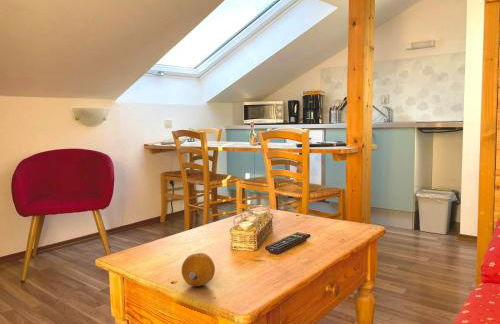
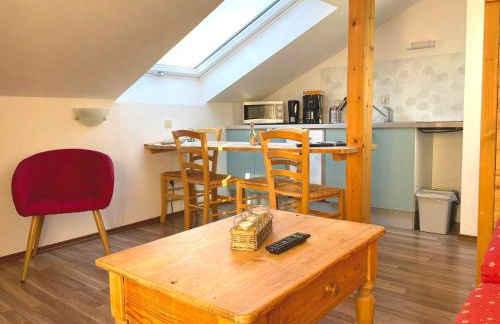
- fruit [181,252,216,287]
